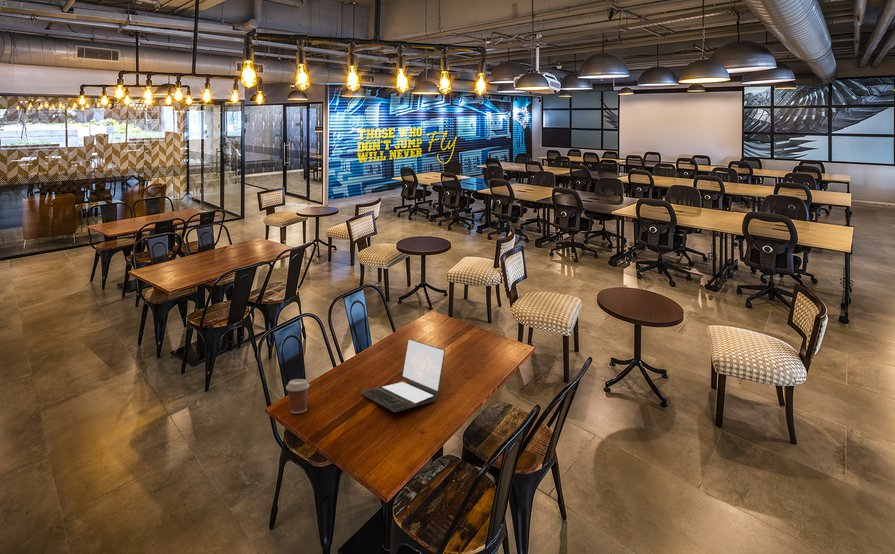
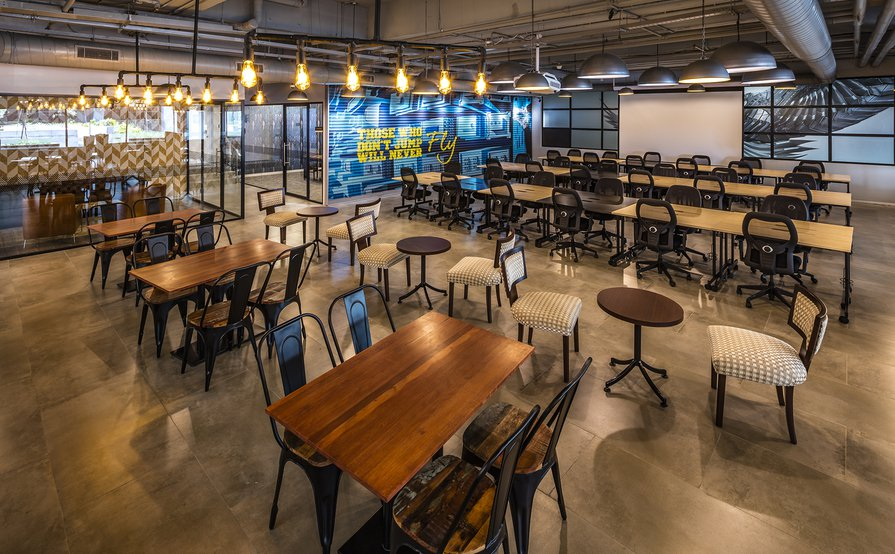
- laptop [360,338,446,413]
- coffee cup [285,378,311,414]
